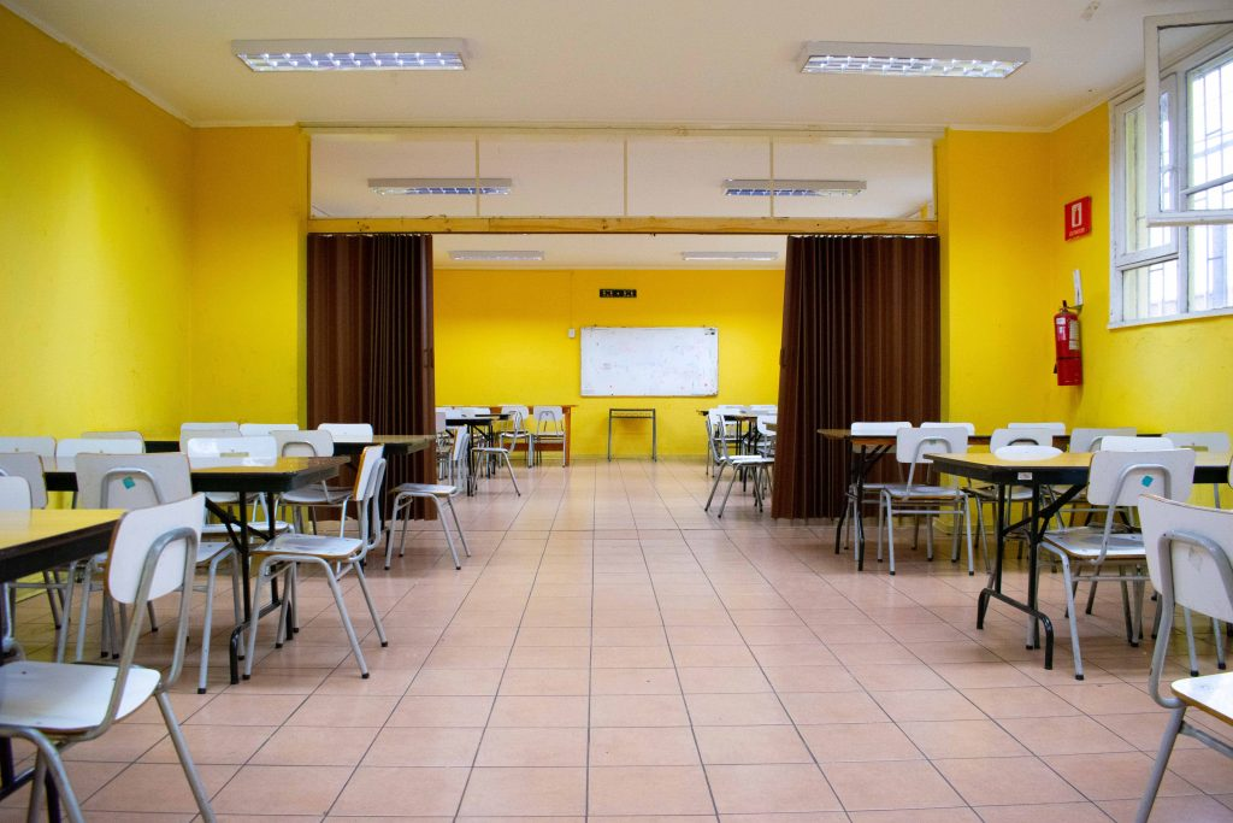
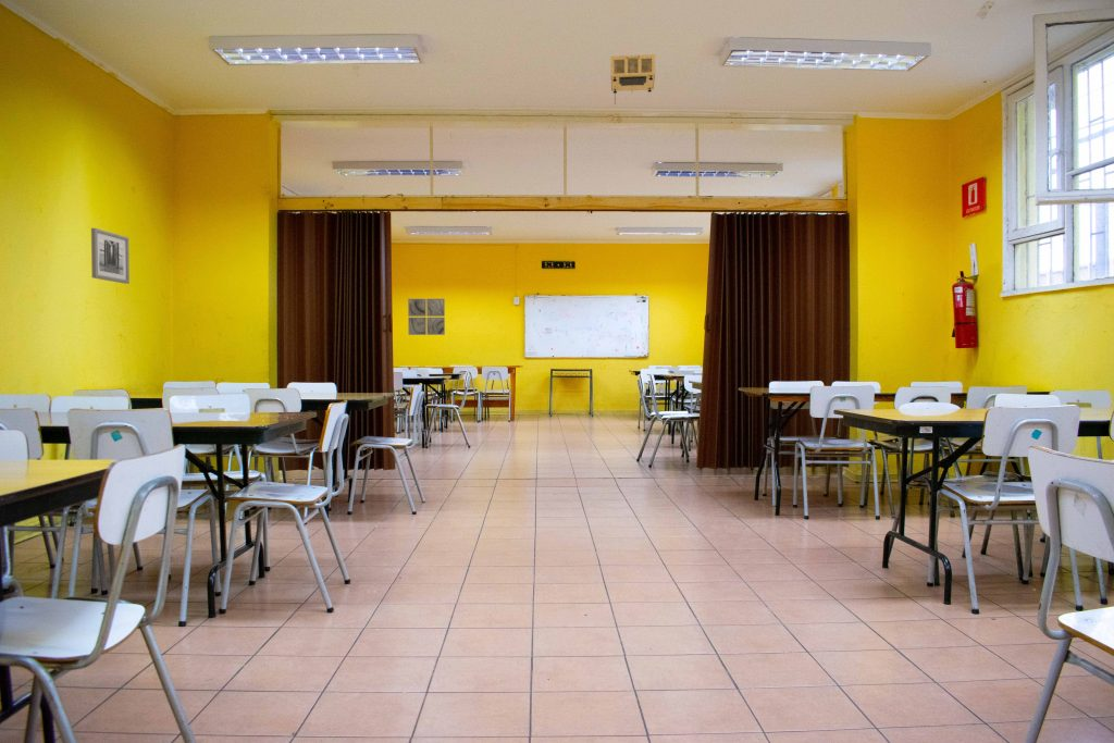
+ projector [610,53,656,106]
+ wall art [90,227,131,285]
+ wall art [407,298,446,336]
